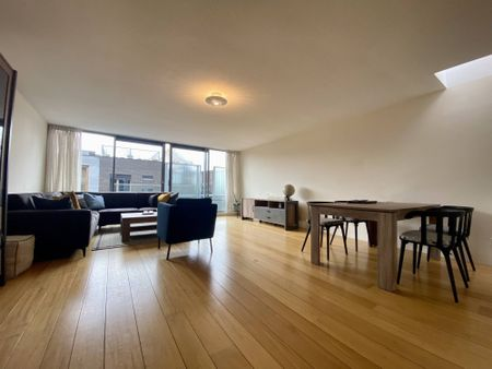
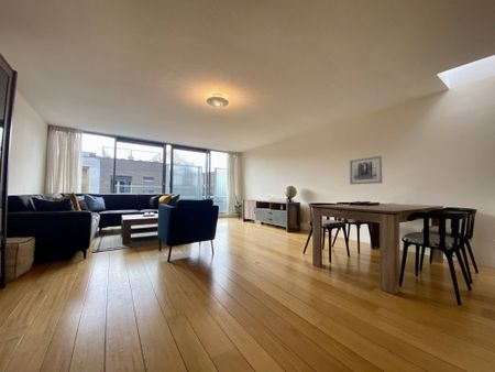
+ wall art [349,155,383,185]
